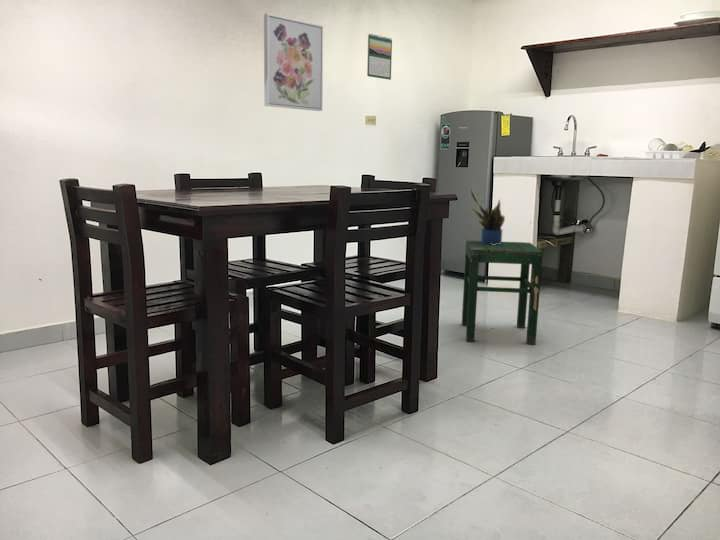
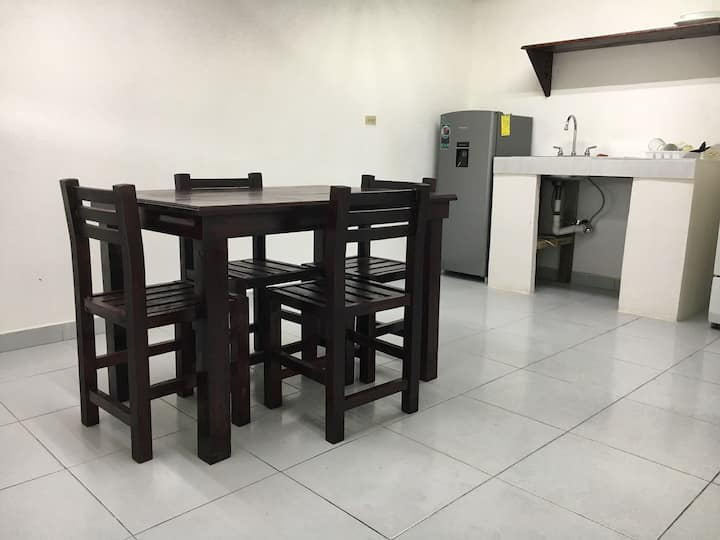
- potted plant [470,189,506,245]
- calendar [366,33,393,81]
- wall art [263,12,324,112]
- stool [461,239,544,346]
